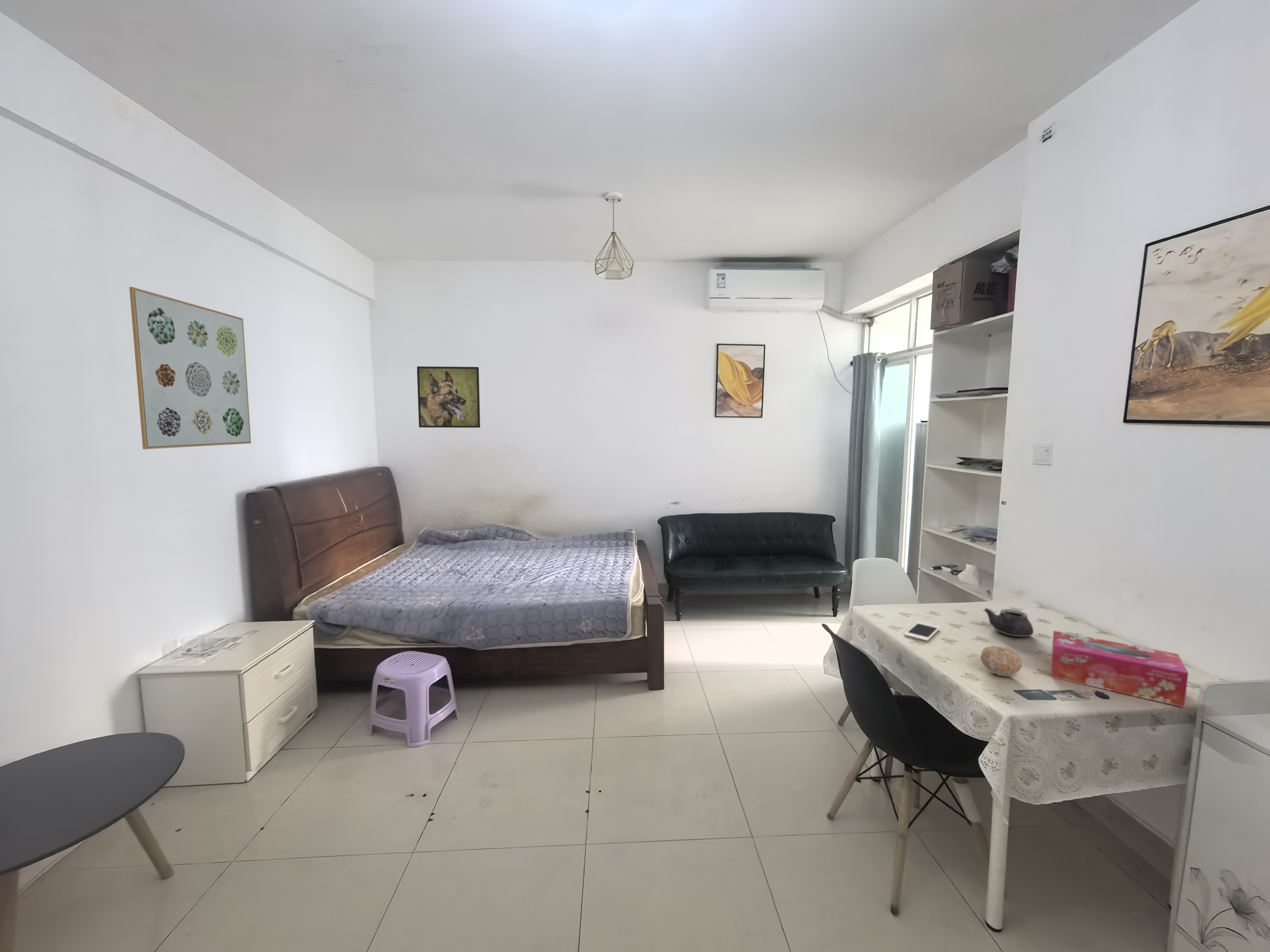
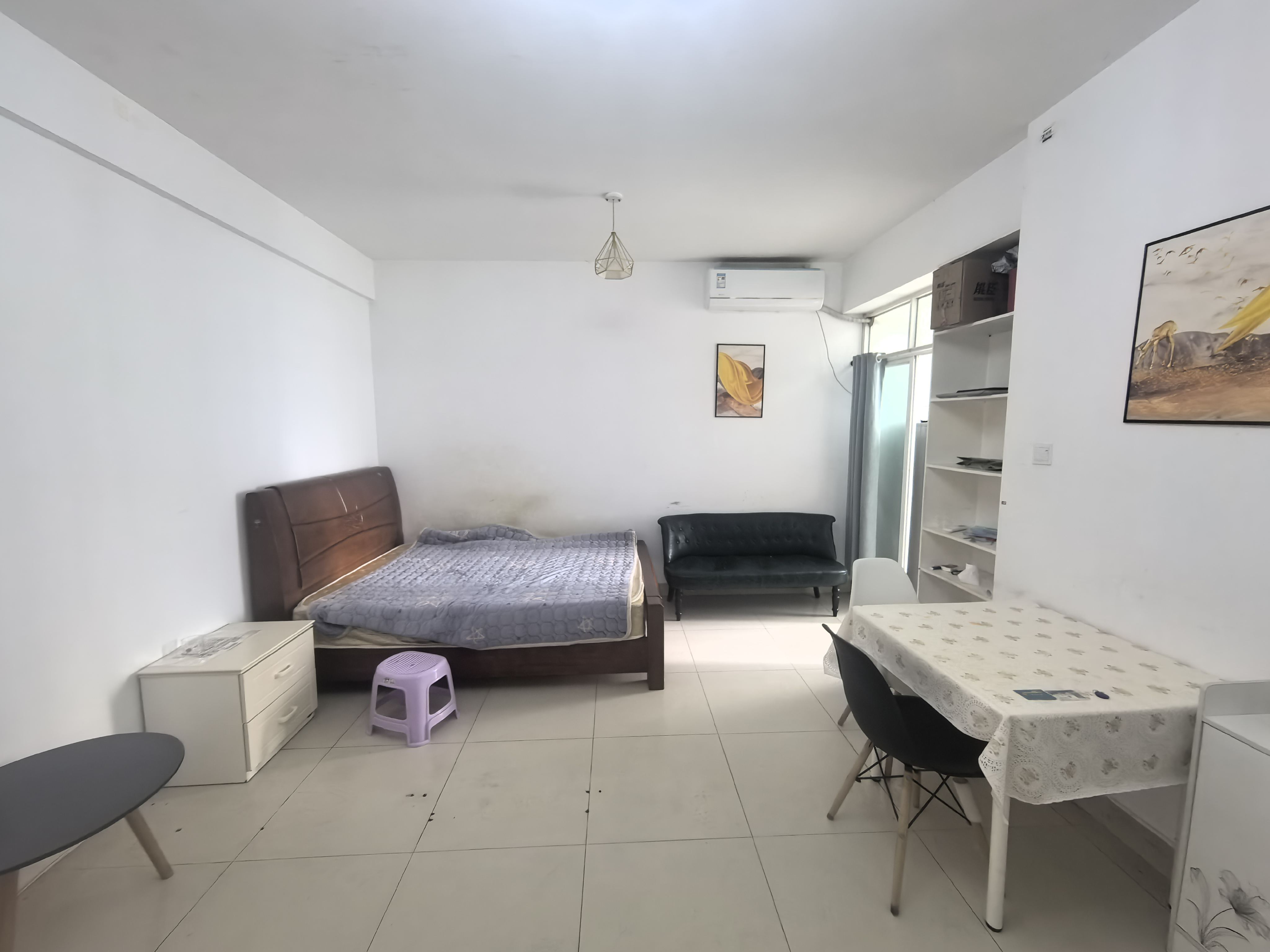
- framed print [416,366,481,428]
- wall art [129,287,251,450]
- cell phone [904,622,940,641]
- teapot [984,608,1034,637]
- fruit [980,645,1023,677]
- tissue box [1051,630,1189,708]
